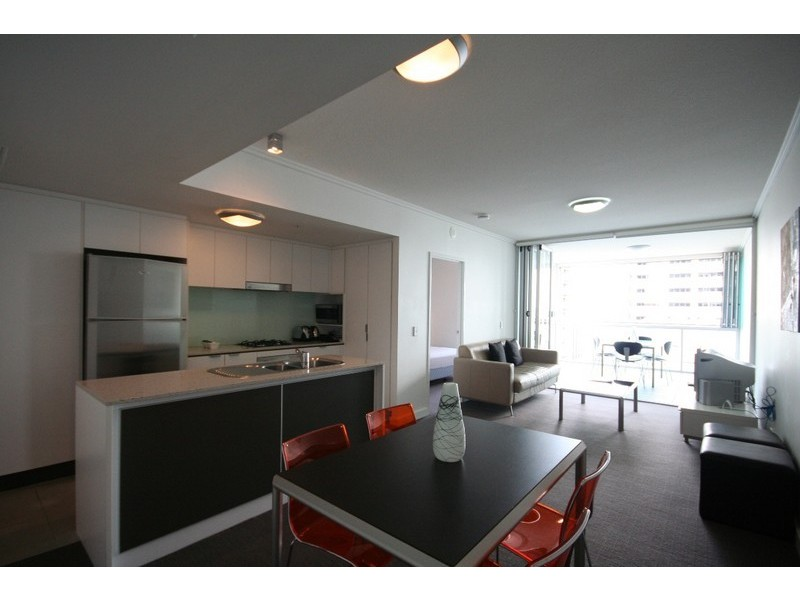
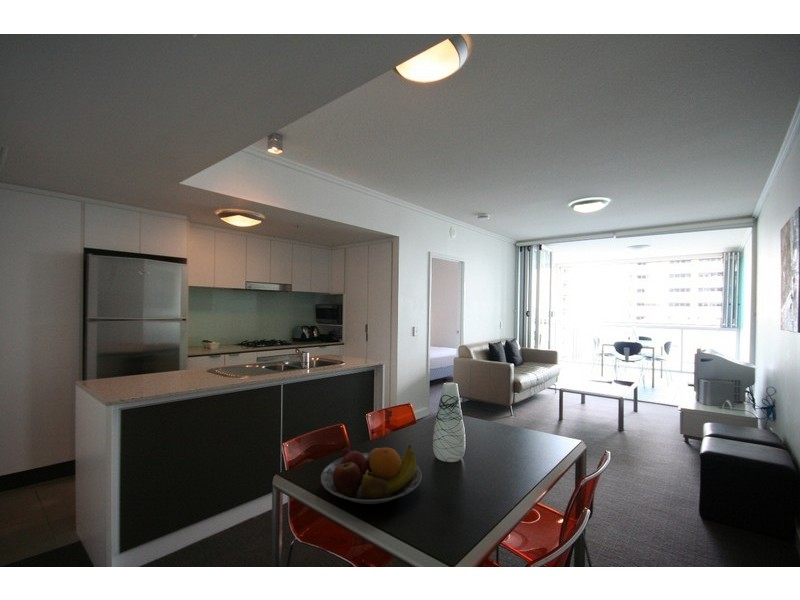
+ fruit bowl [320,444,423,505]
